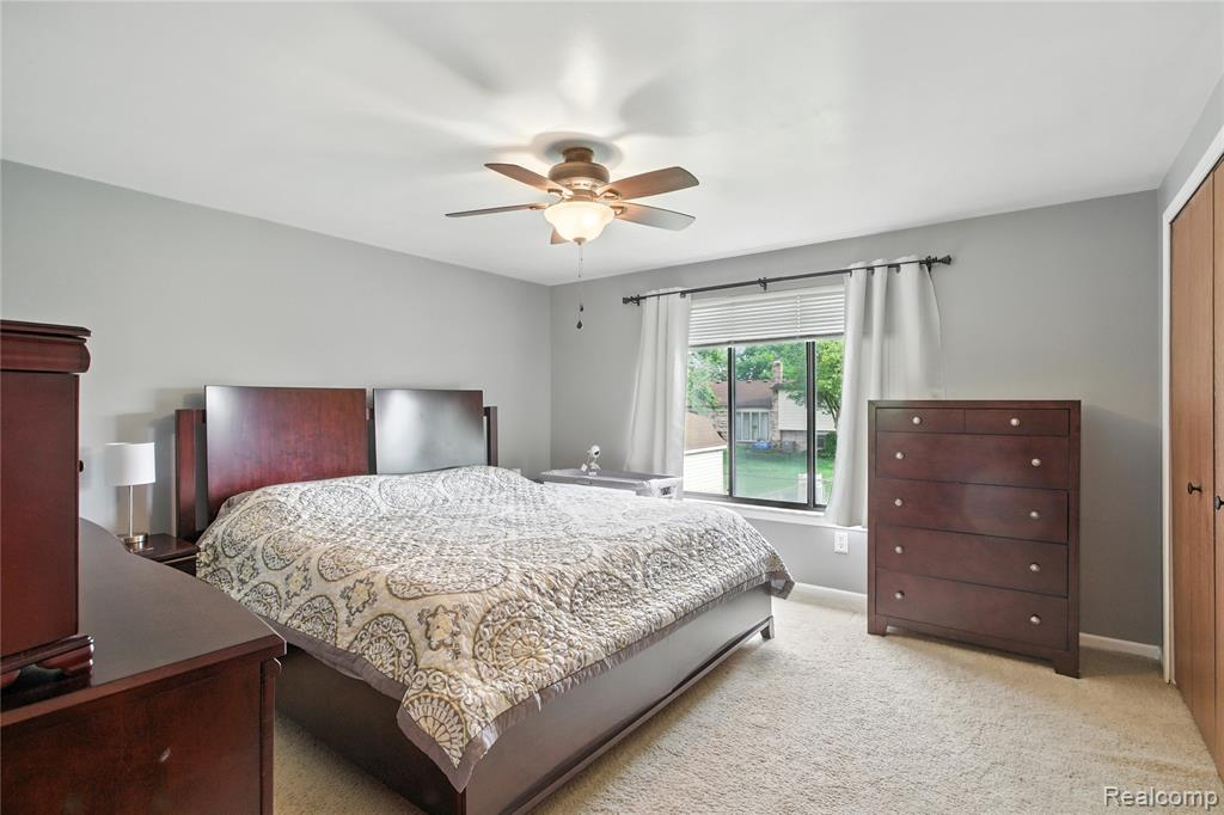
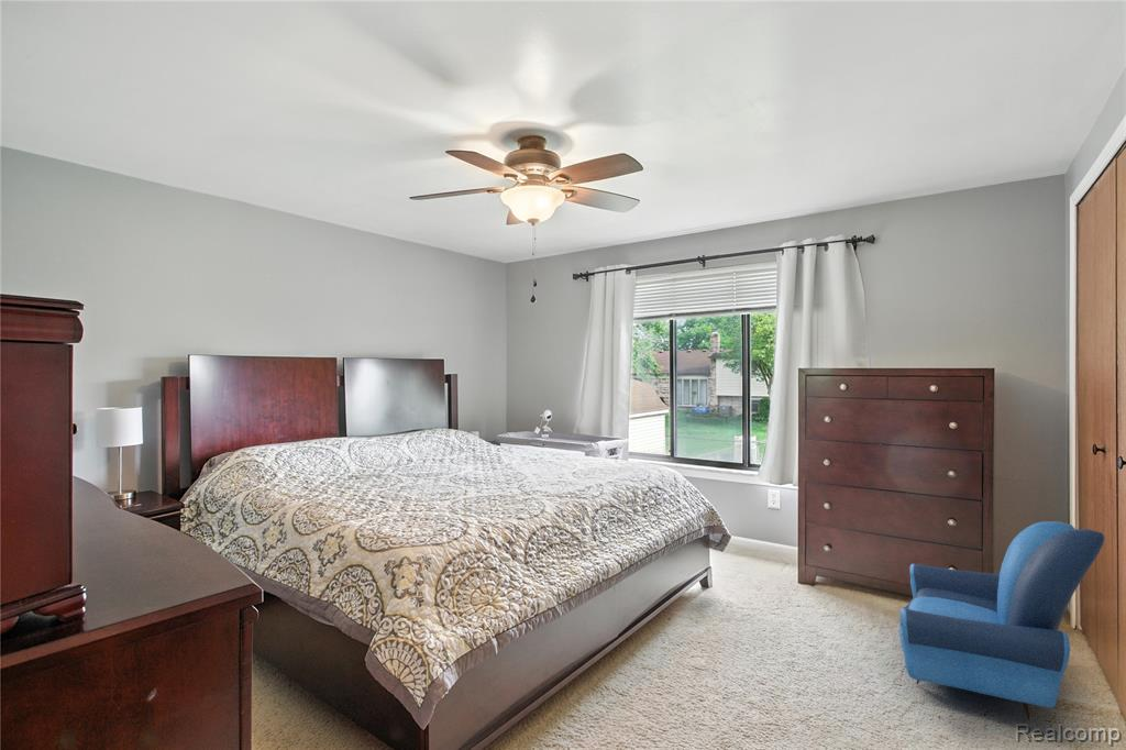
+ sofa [898,520,1105,720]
